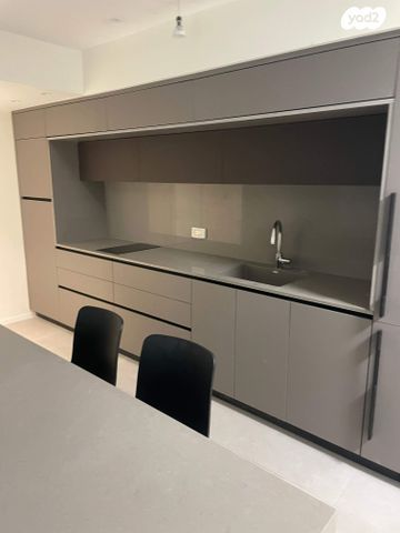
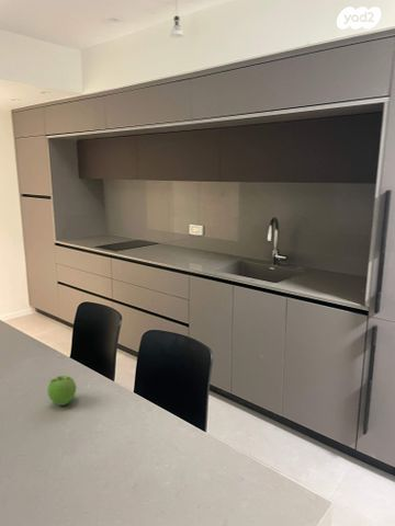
+ fruit [46,374,77,407]
